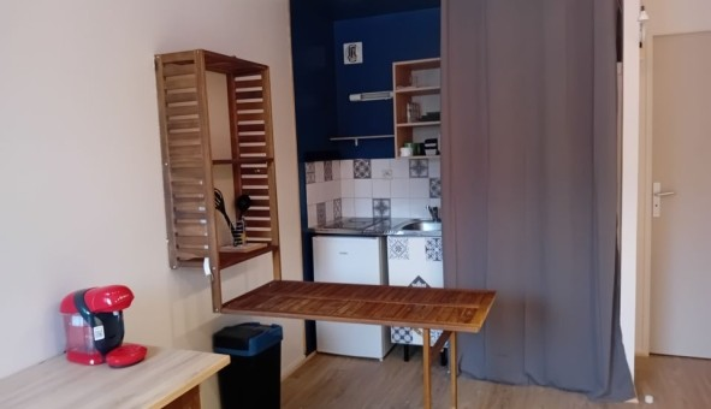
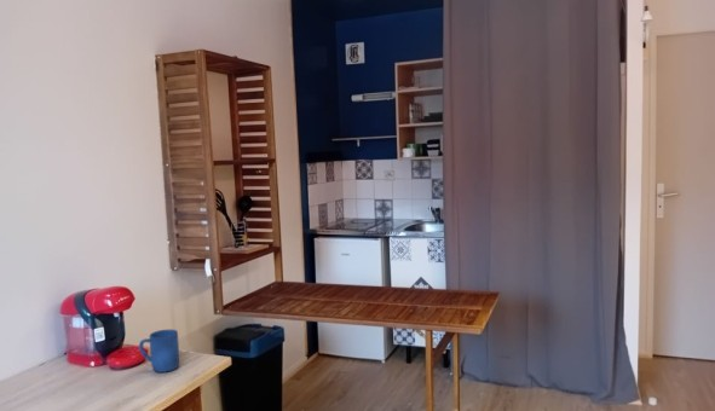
+ mug [138,329,180,374]
